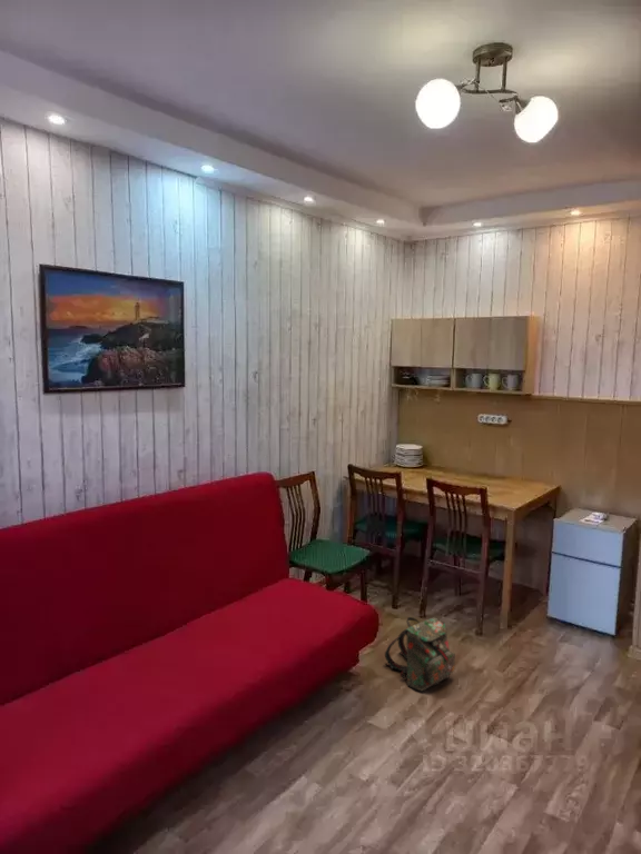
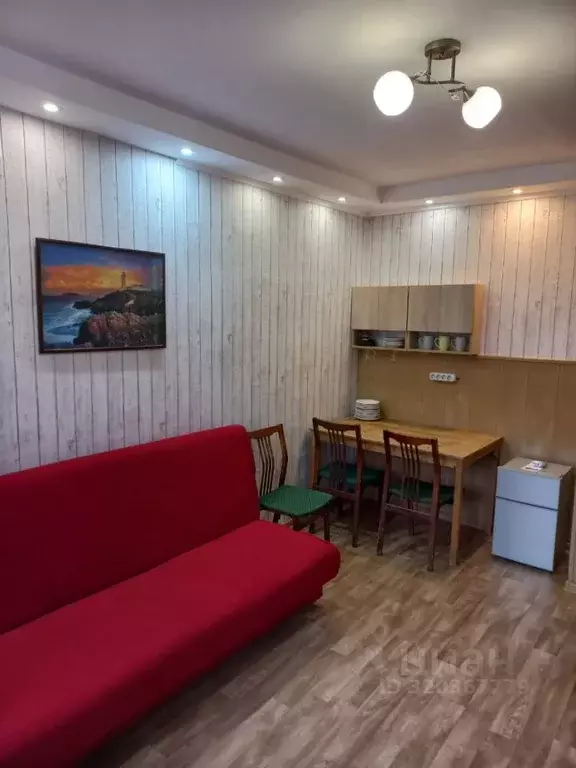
- backpack [384,616,456,693]
